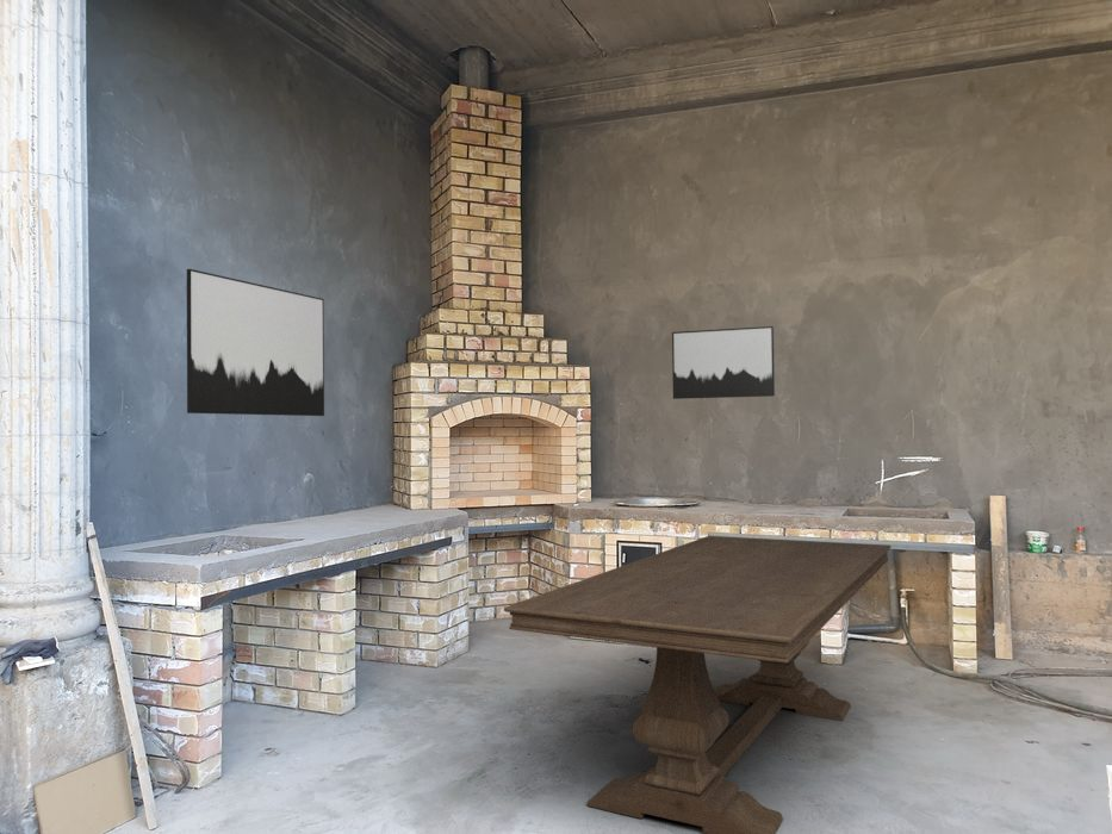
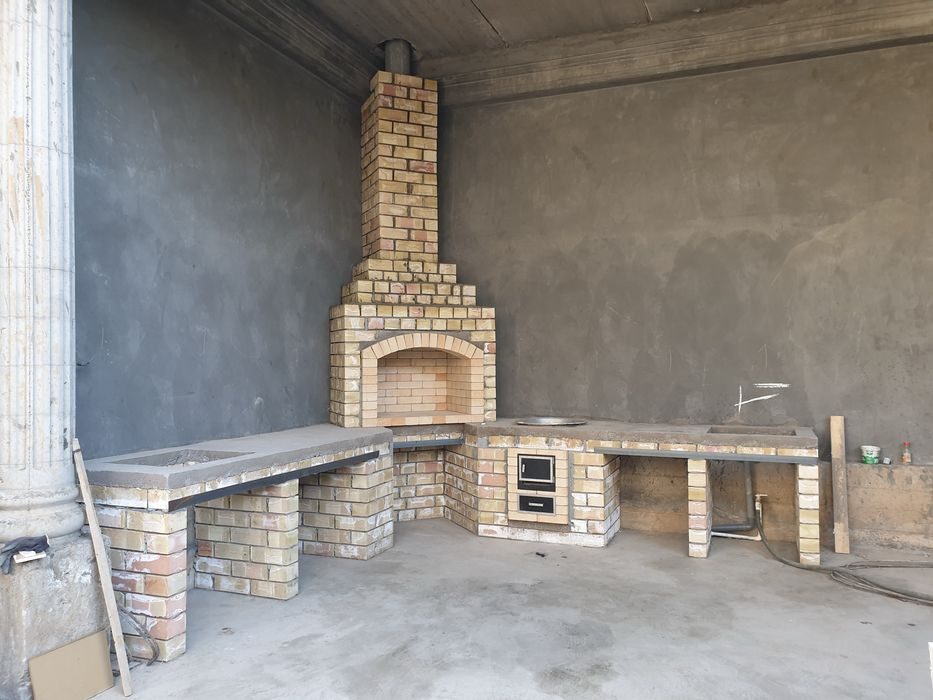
- wall art [186,268,325,417]
- dining table [503,535,893,834]
- wall art [671,325,776,400]
